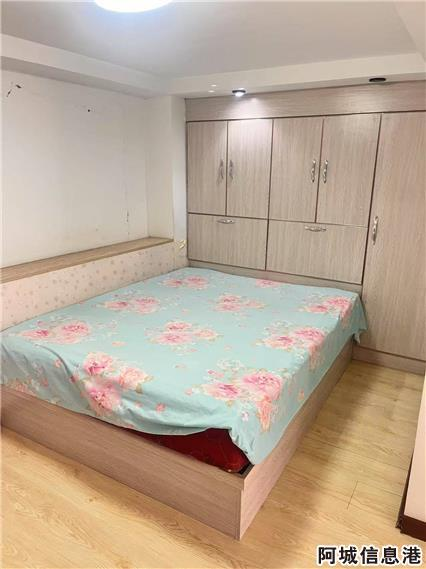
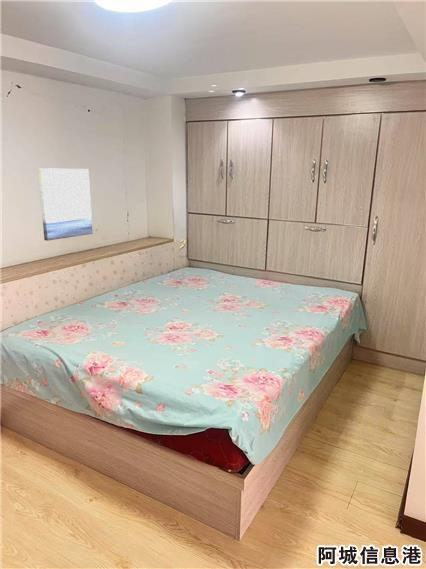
+ wall art [37,167,94,242]
